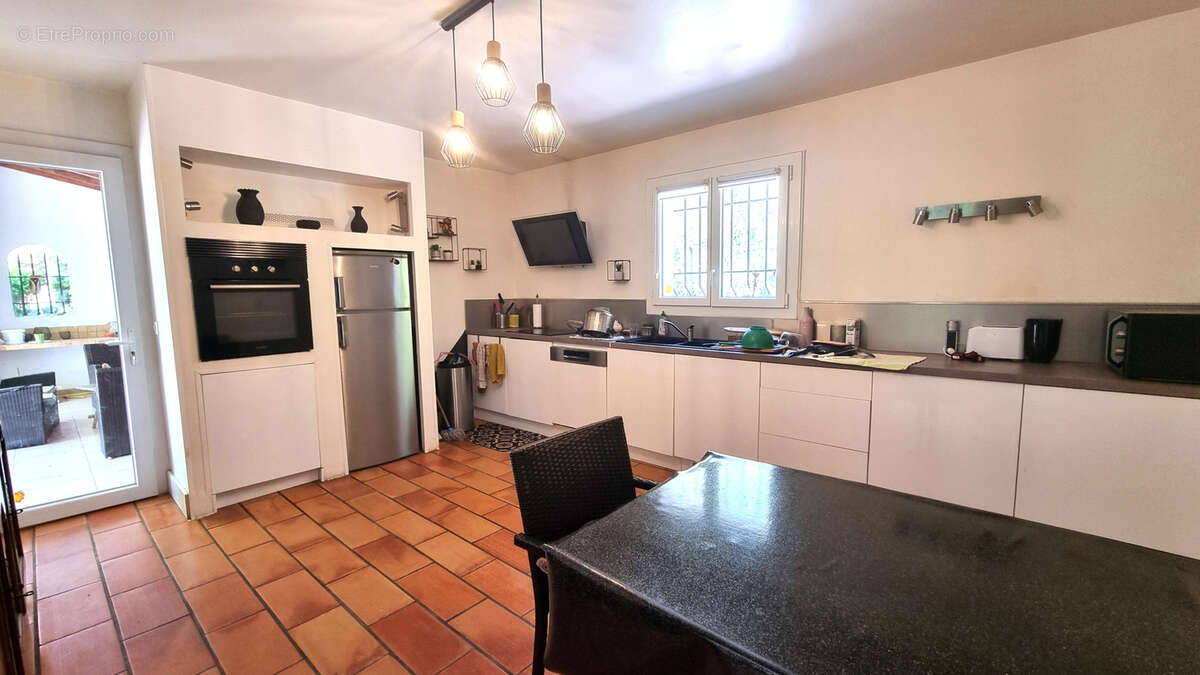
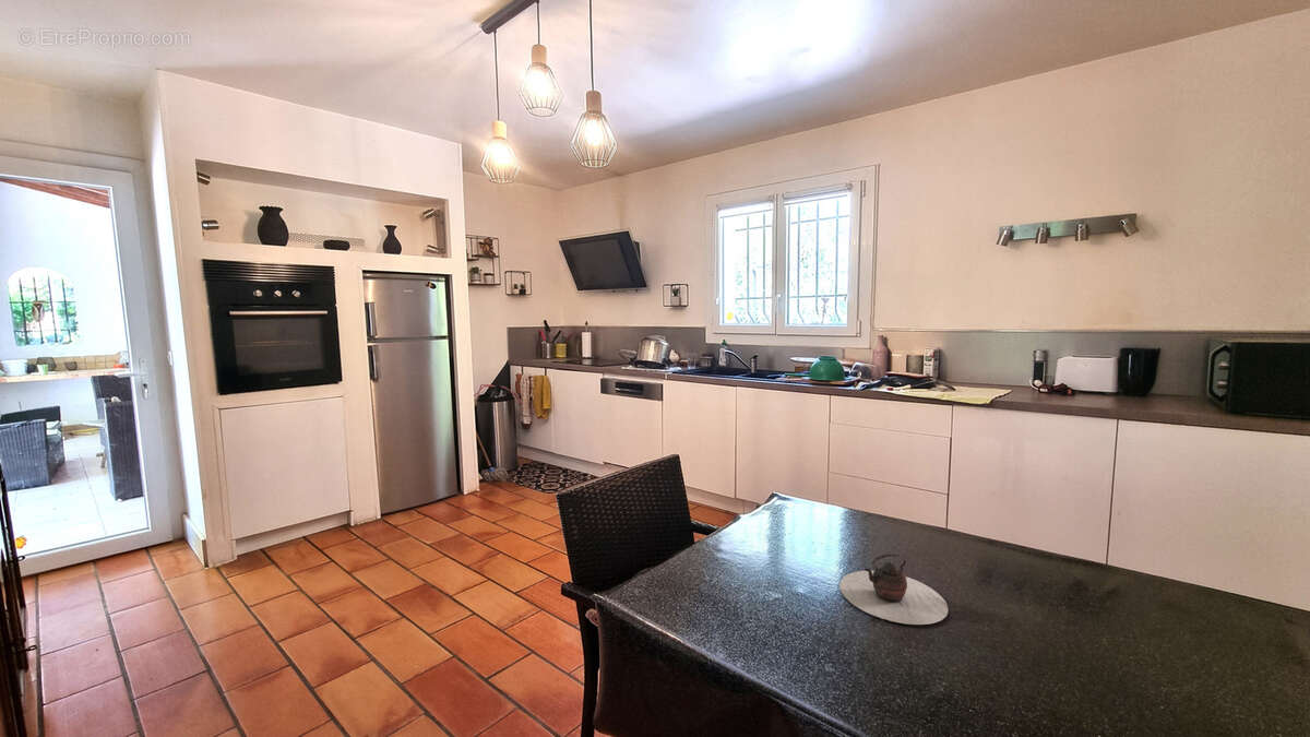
+ teapot [838,554,950,626]
